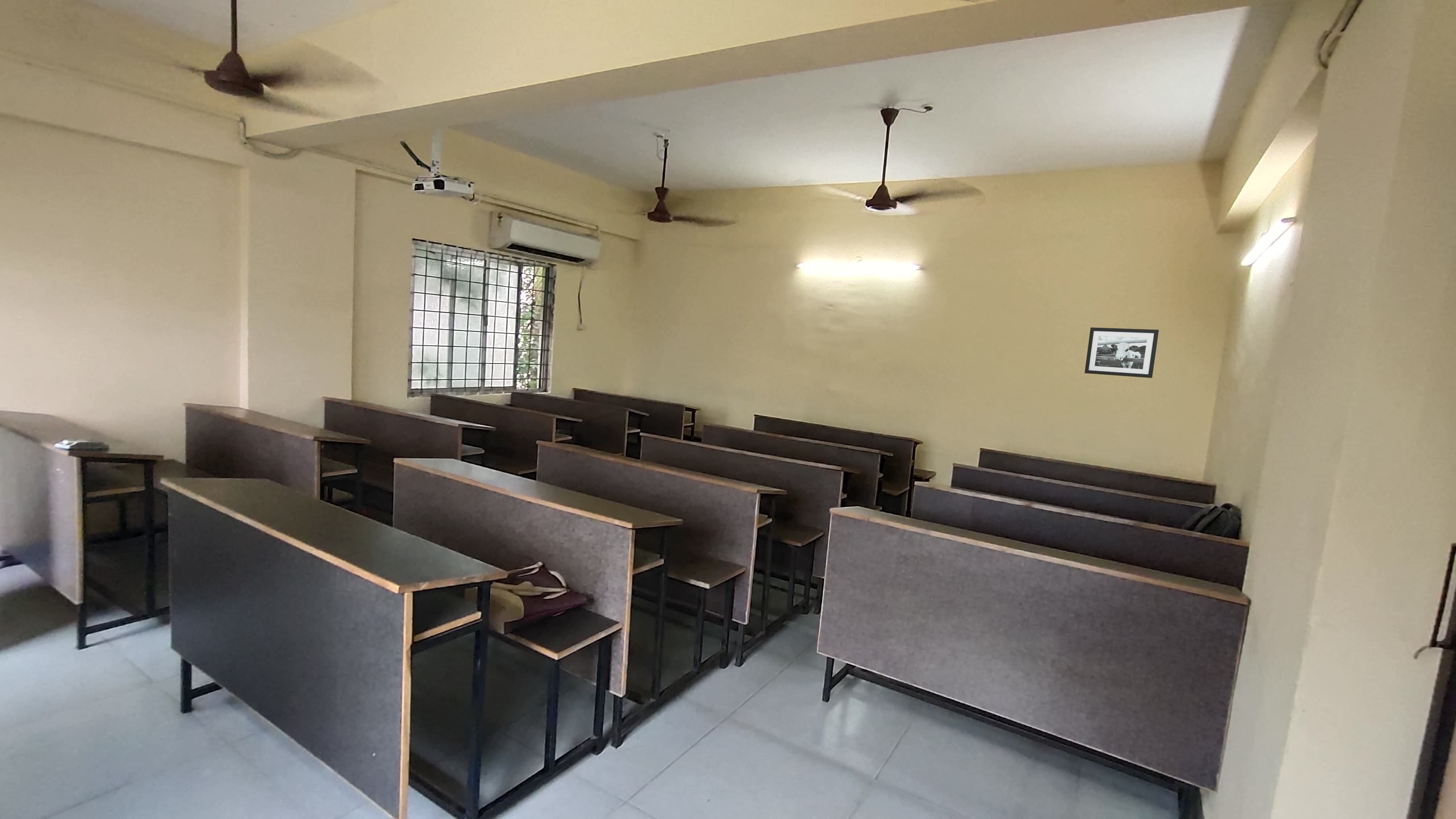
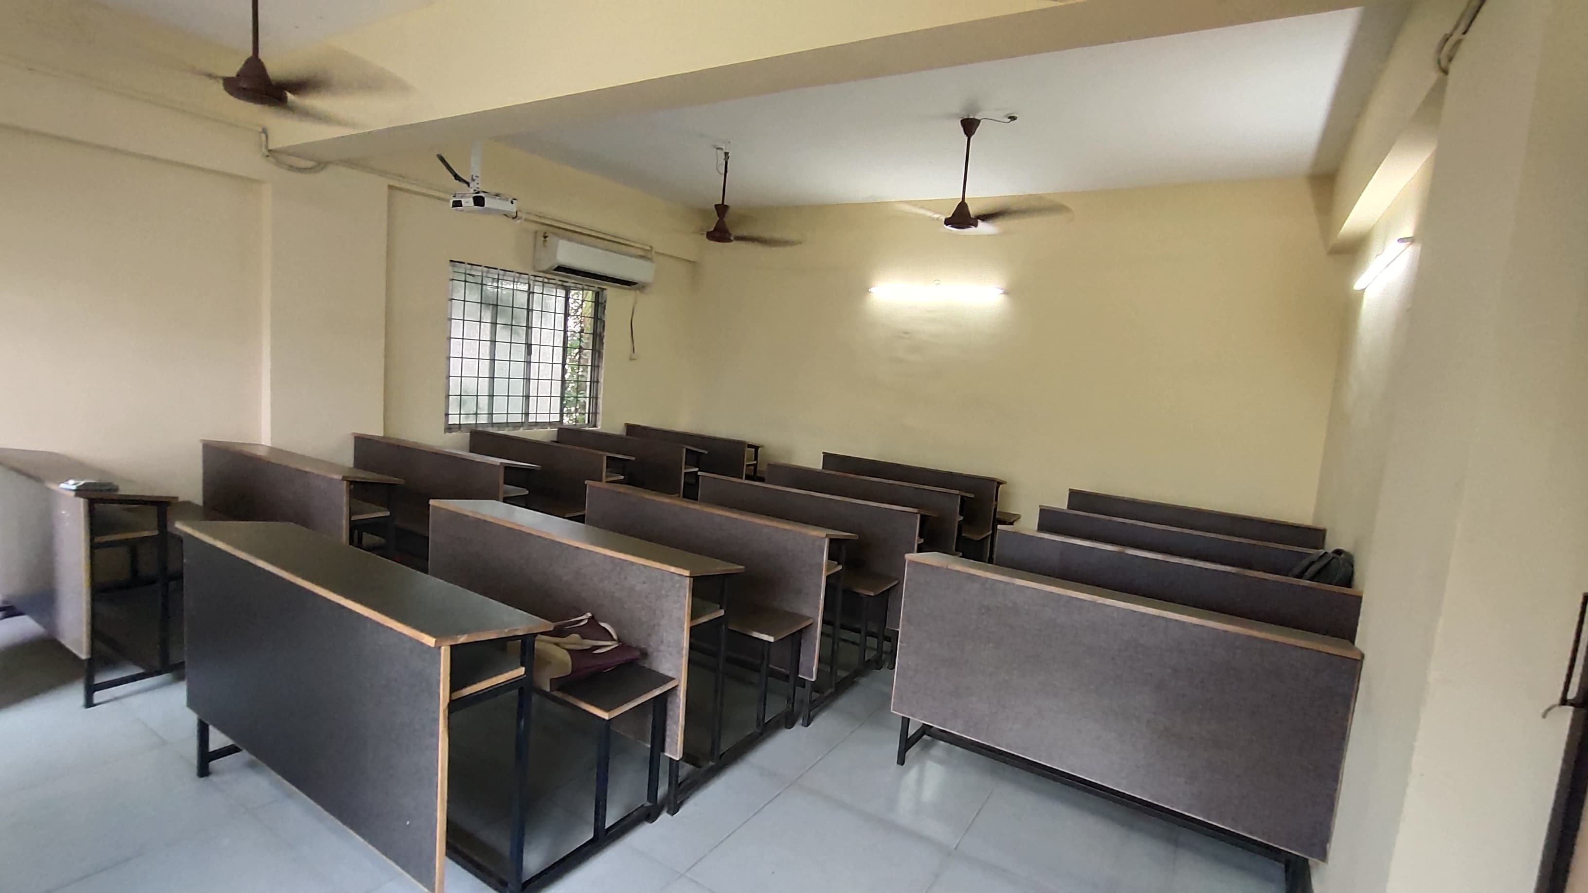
- picture frame [1084,327,1159,378]
